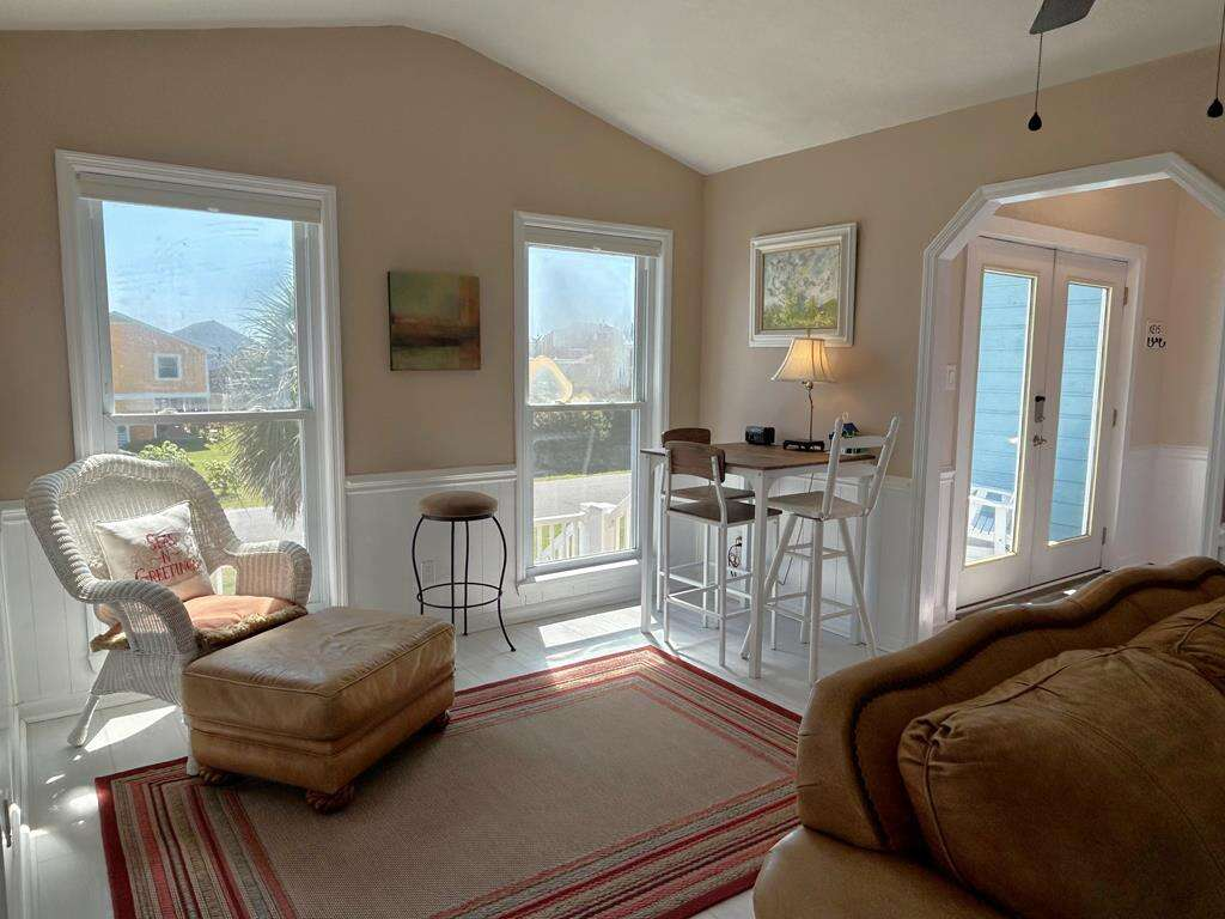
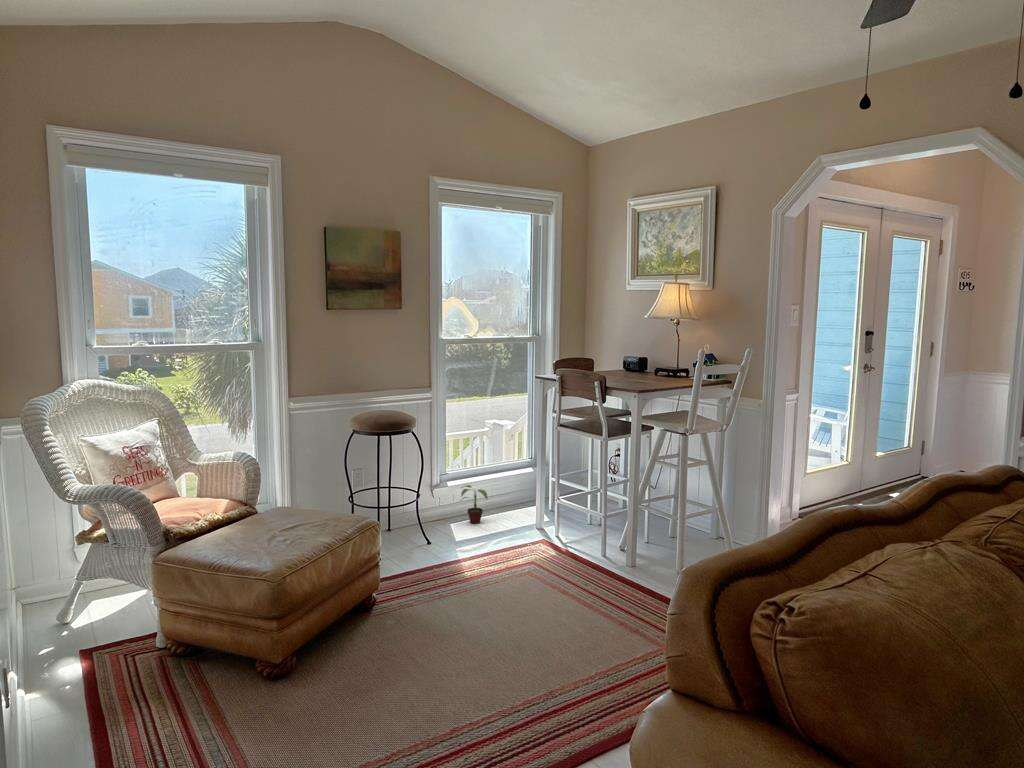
+ potted plant [459,484,488,525]
